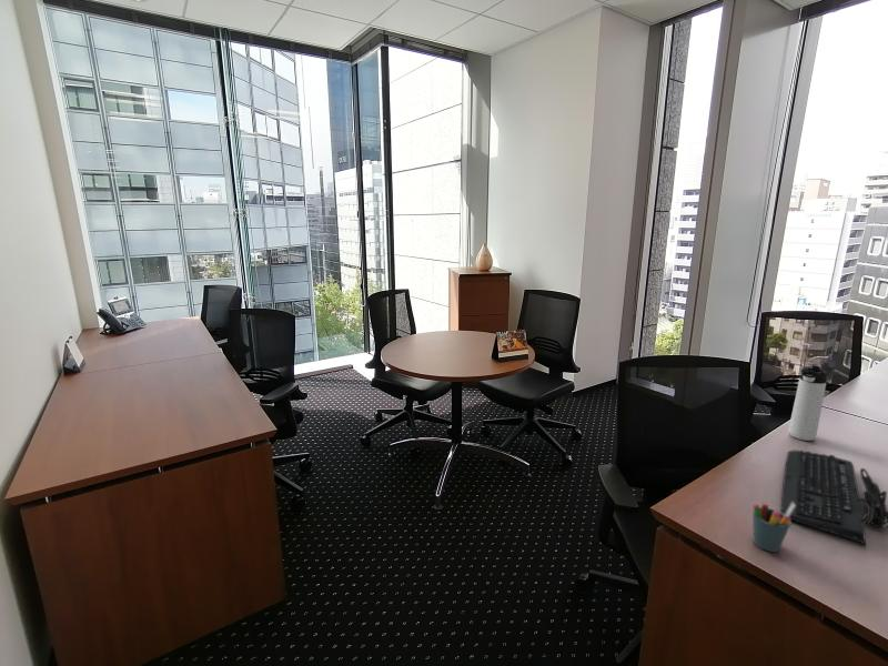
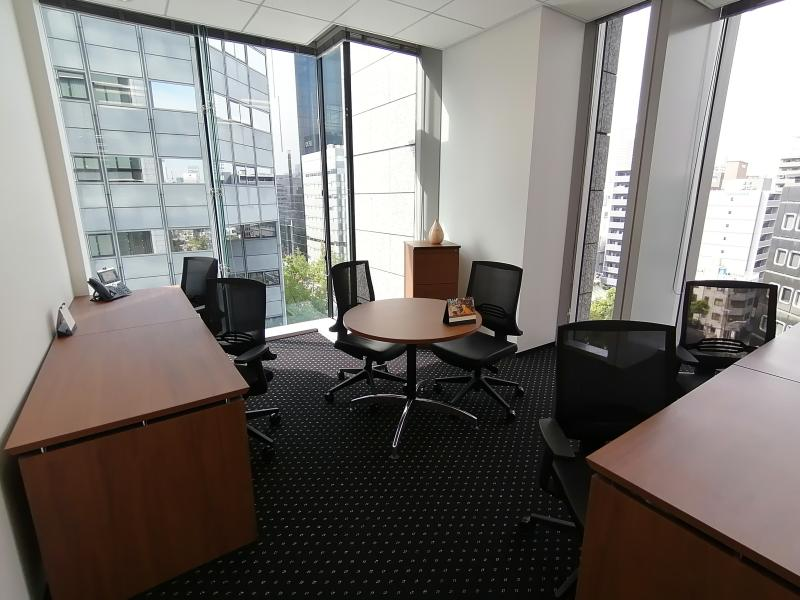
- pen holder [751,502,796,553]
- keyboard [780,450,888,546]
- thermos bottle [788,364,828,442]
